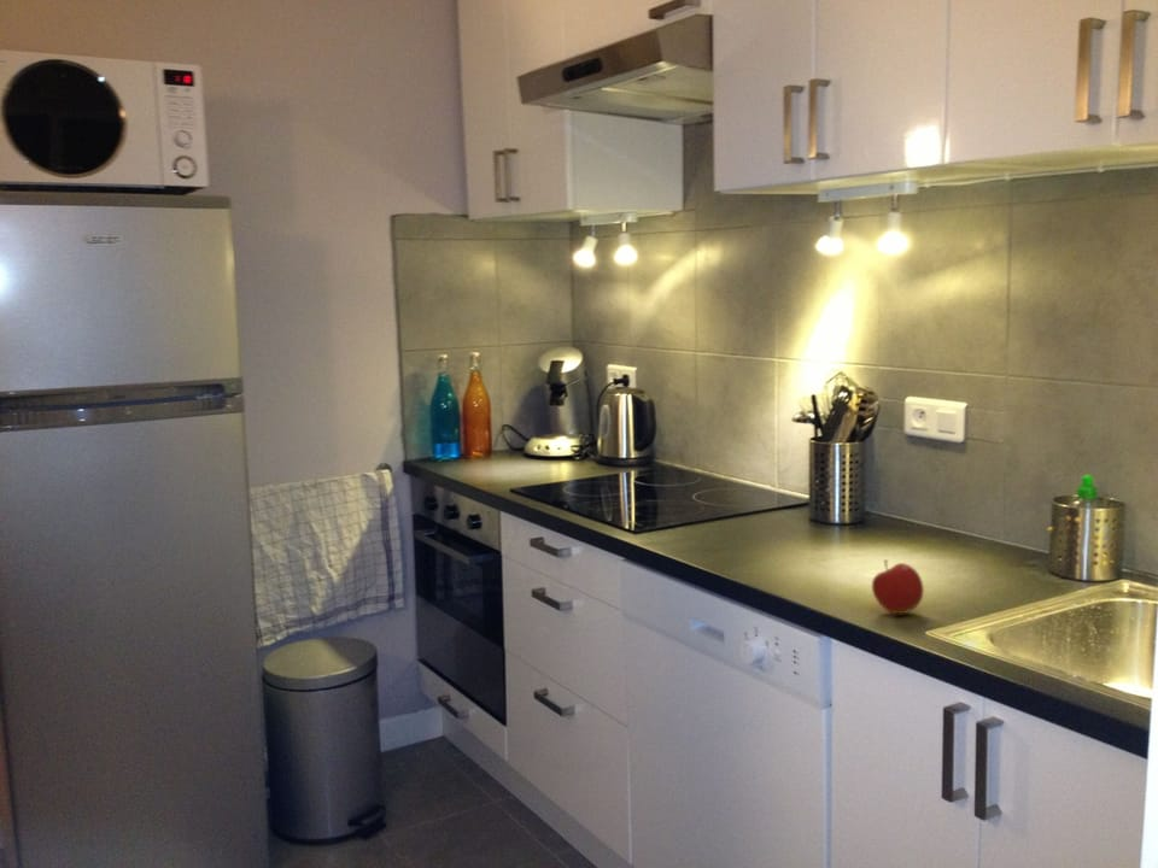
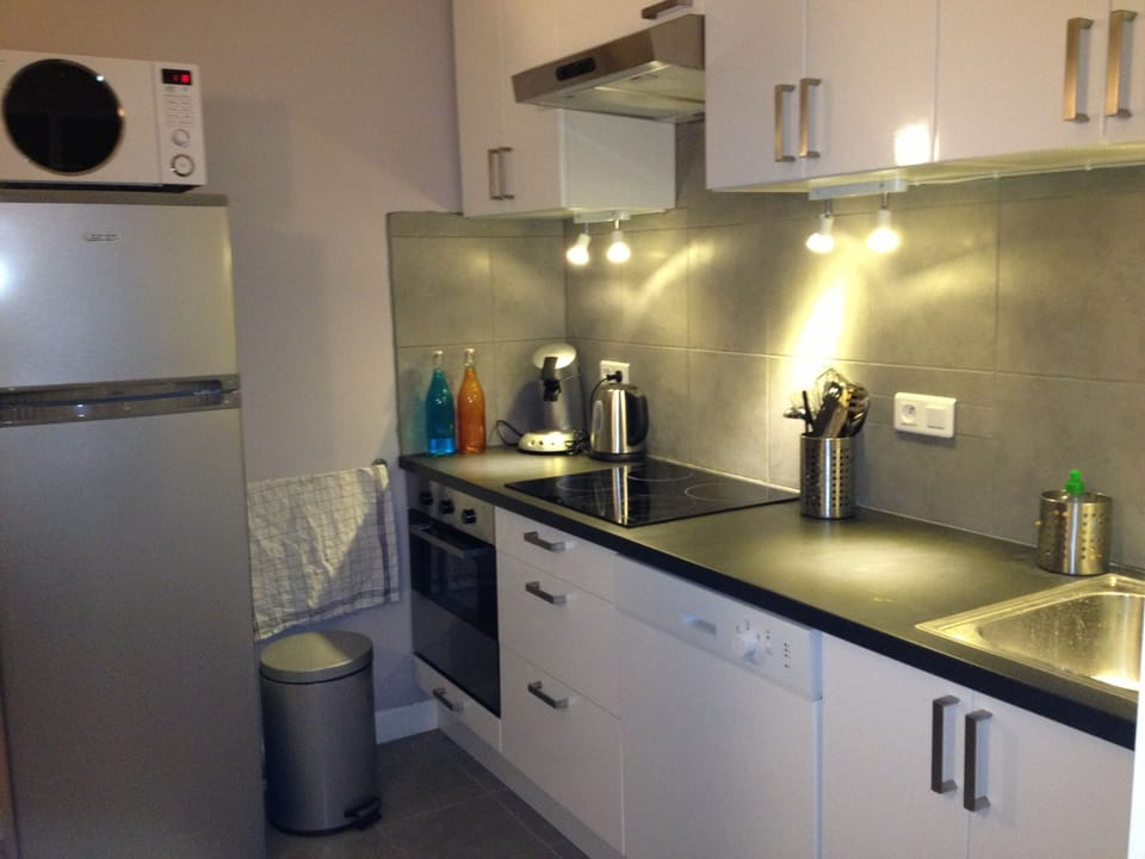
- fruit [871,558,925,615]
